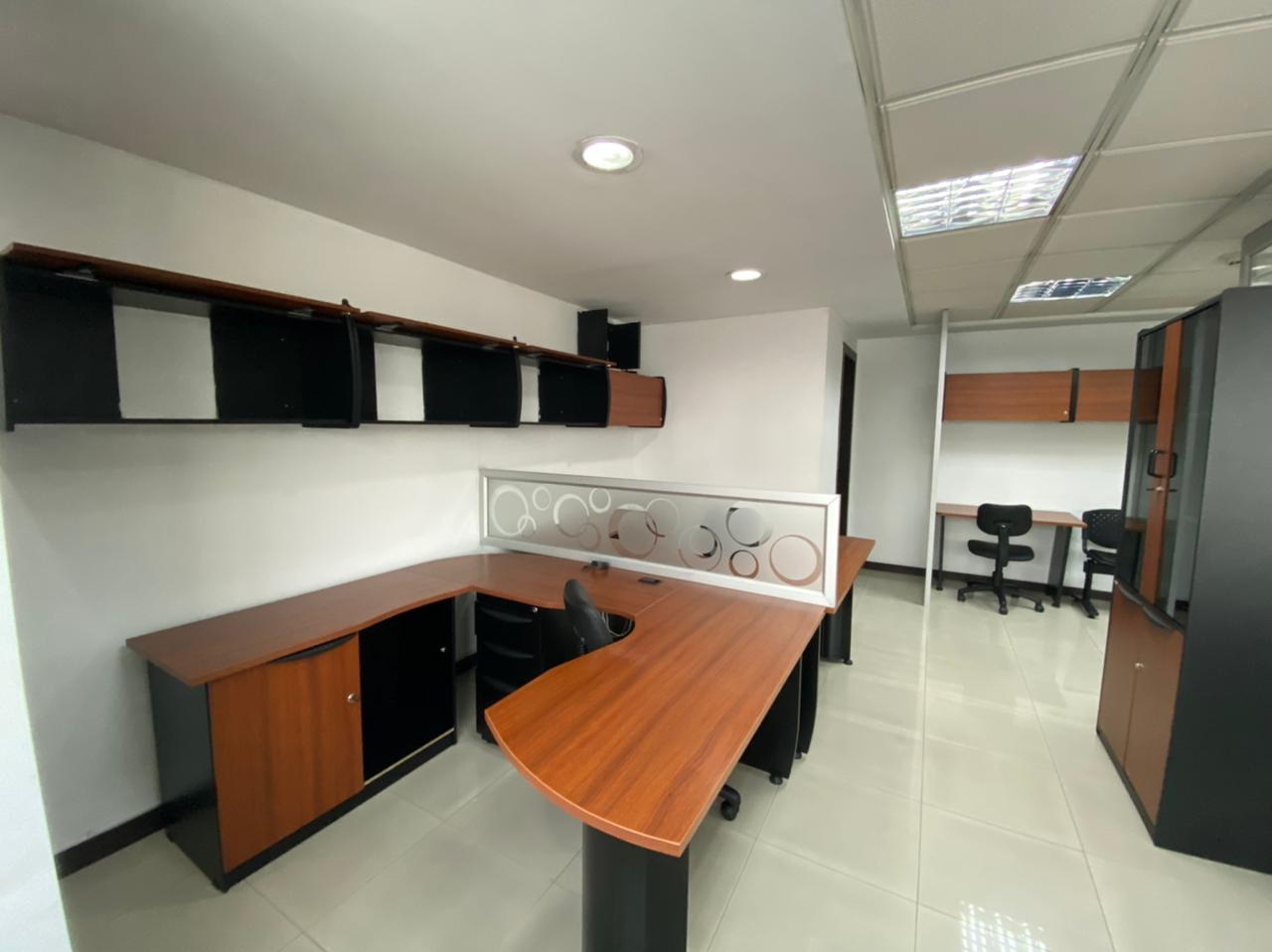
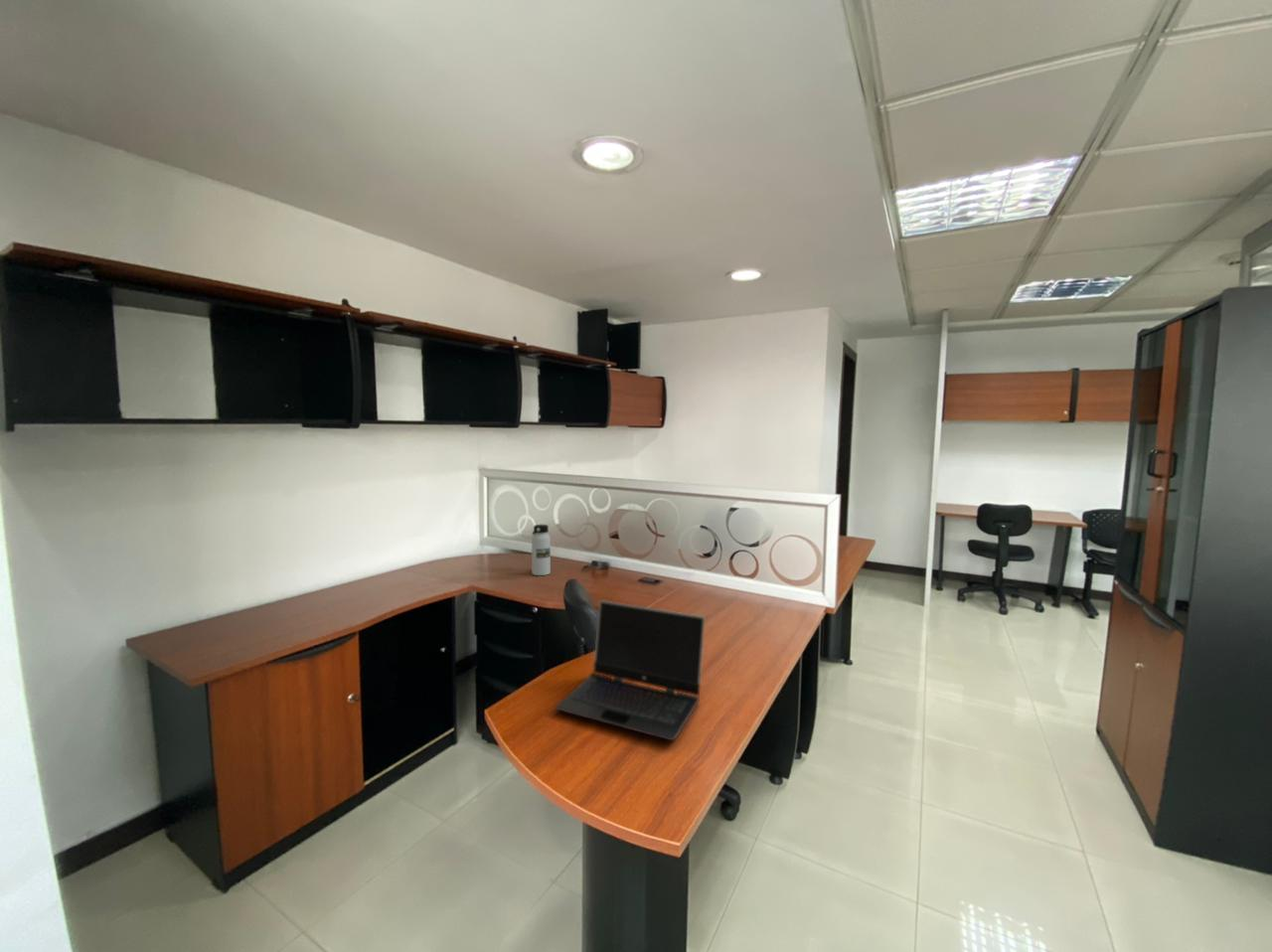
+ water bottle [531,524,552,576]
+ laptop computer [554,599,706,741]
